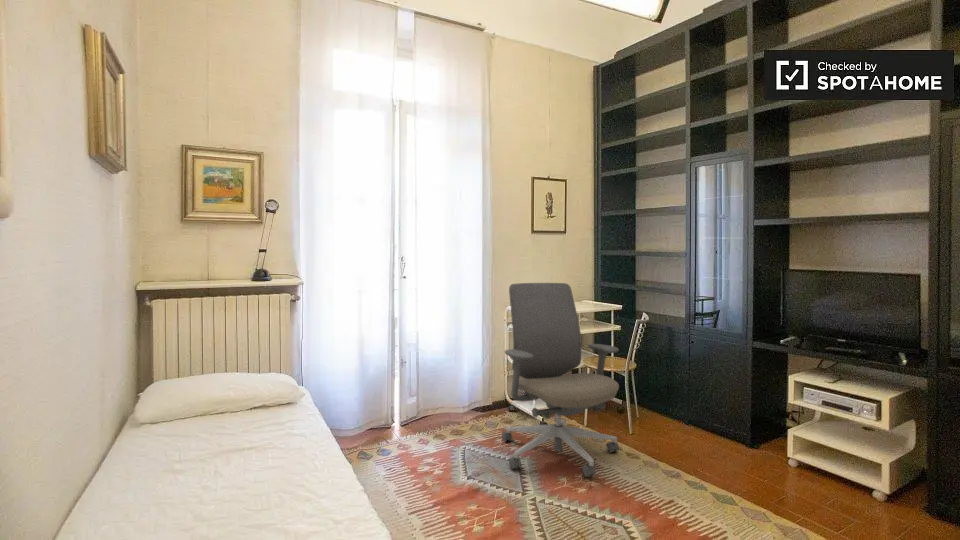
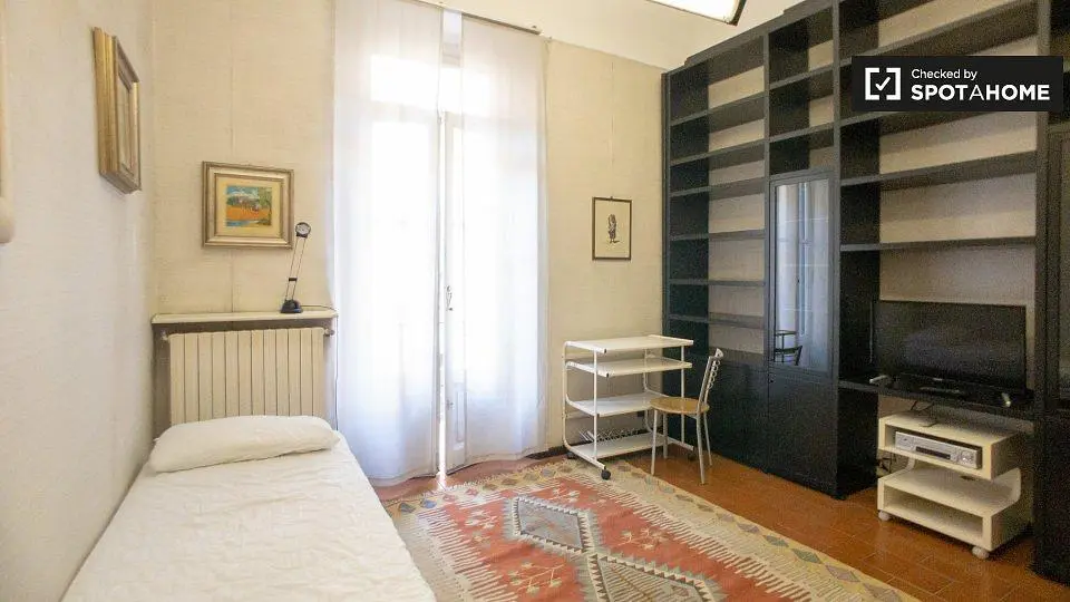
- office chair [501,282,620,478]
